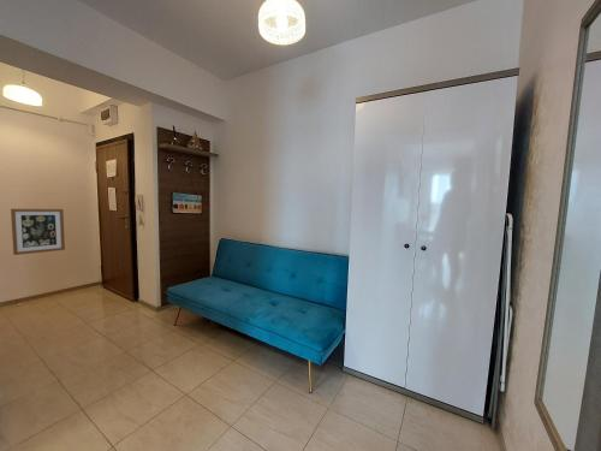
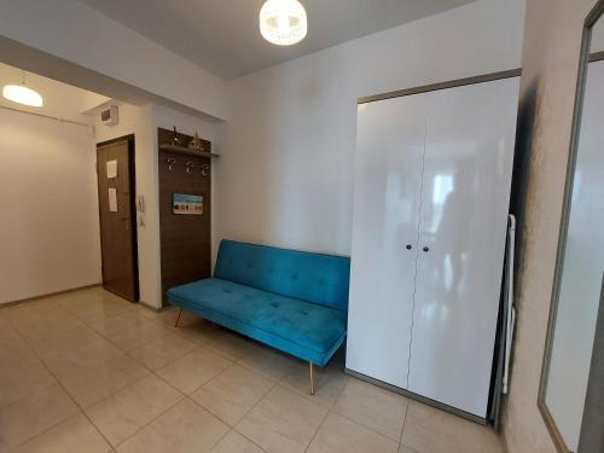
- wall art [10,208,66,256]
